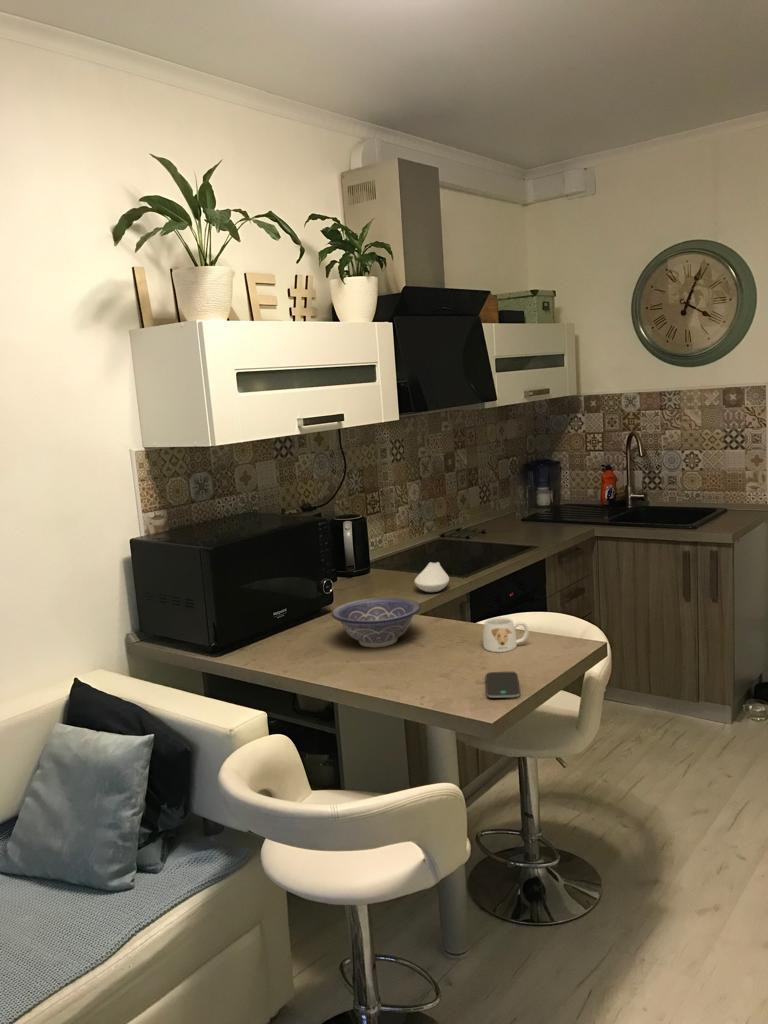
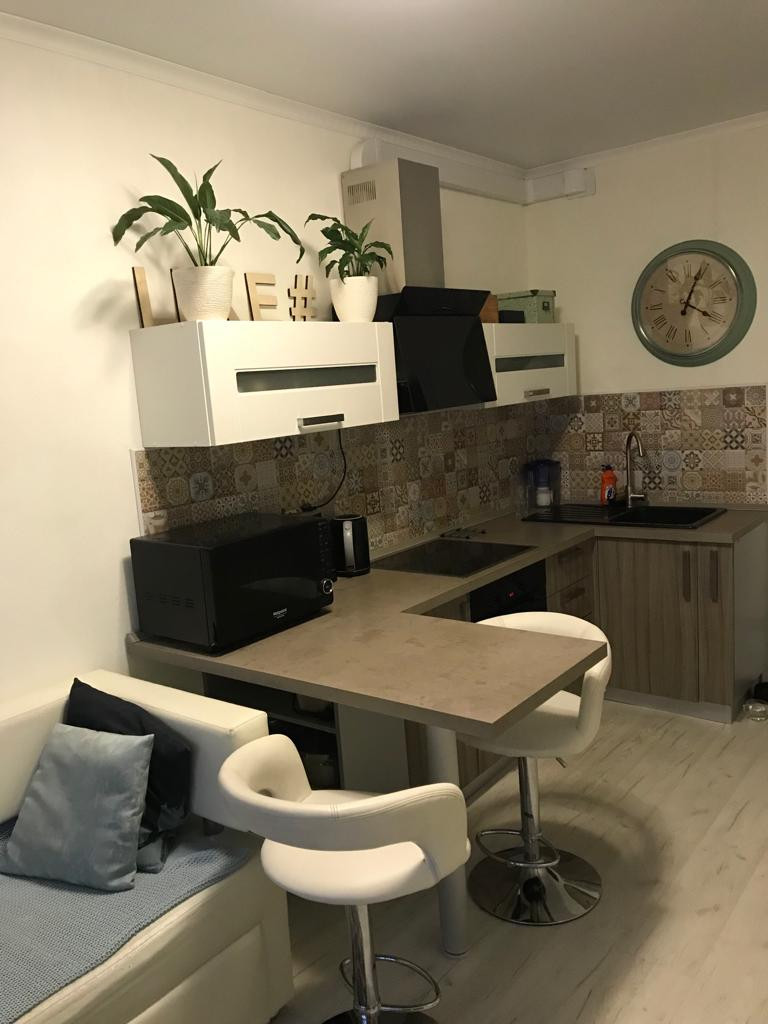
- decorative bowl [330,597,422,648]
- smartphone [485,671,521,699]
- mug [482,616,530,653]
- spoon rest [413,561,450,593]
